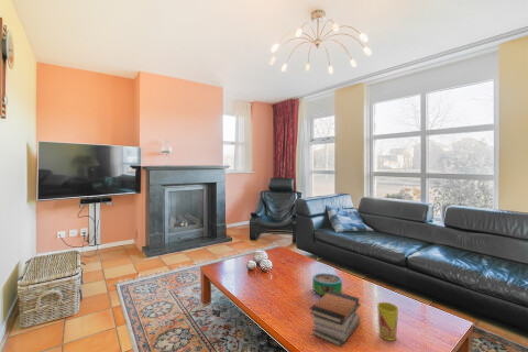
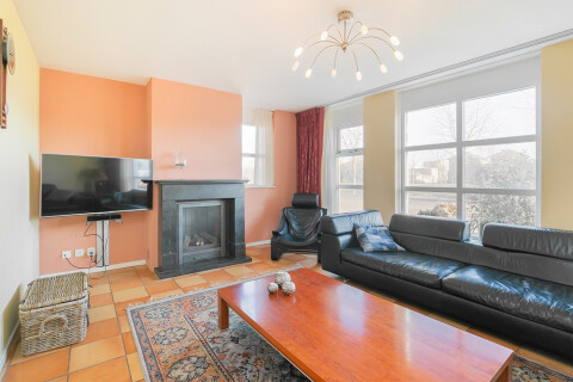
- cup [376,301,399,342]
- decorative bowl [311,272,343,297]
- book stack [308,290,362,348]
